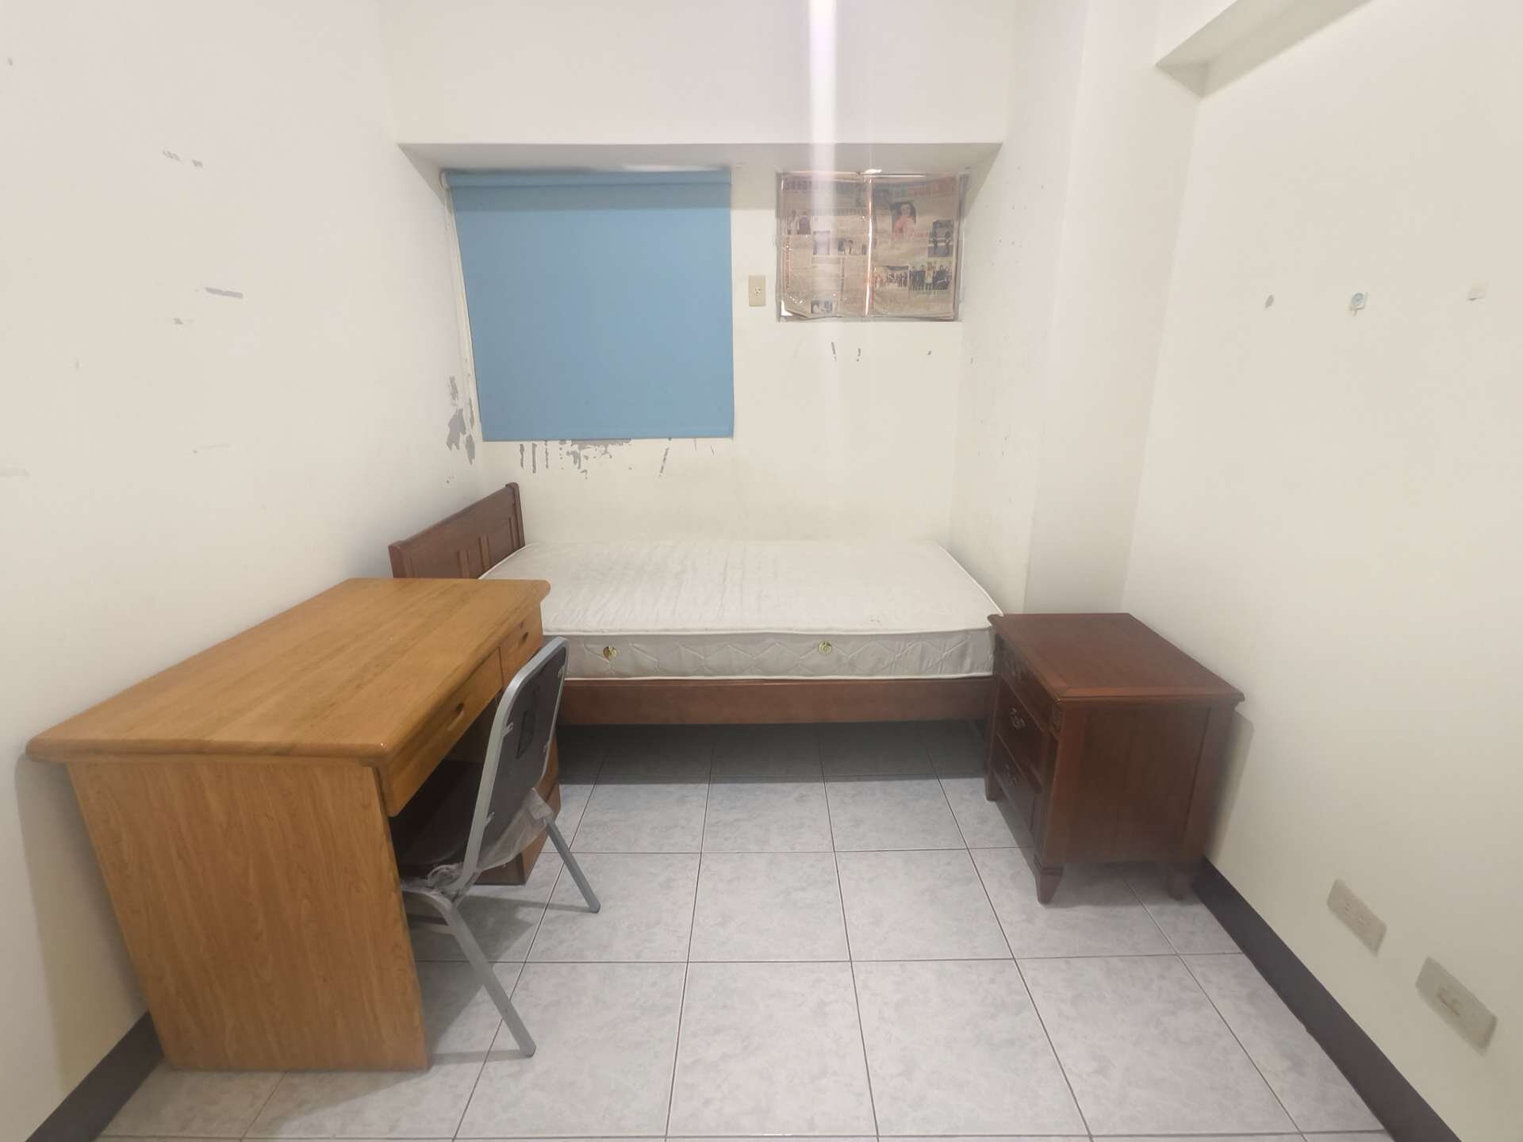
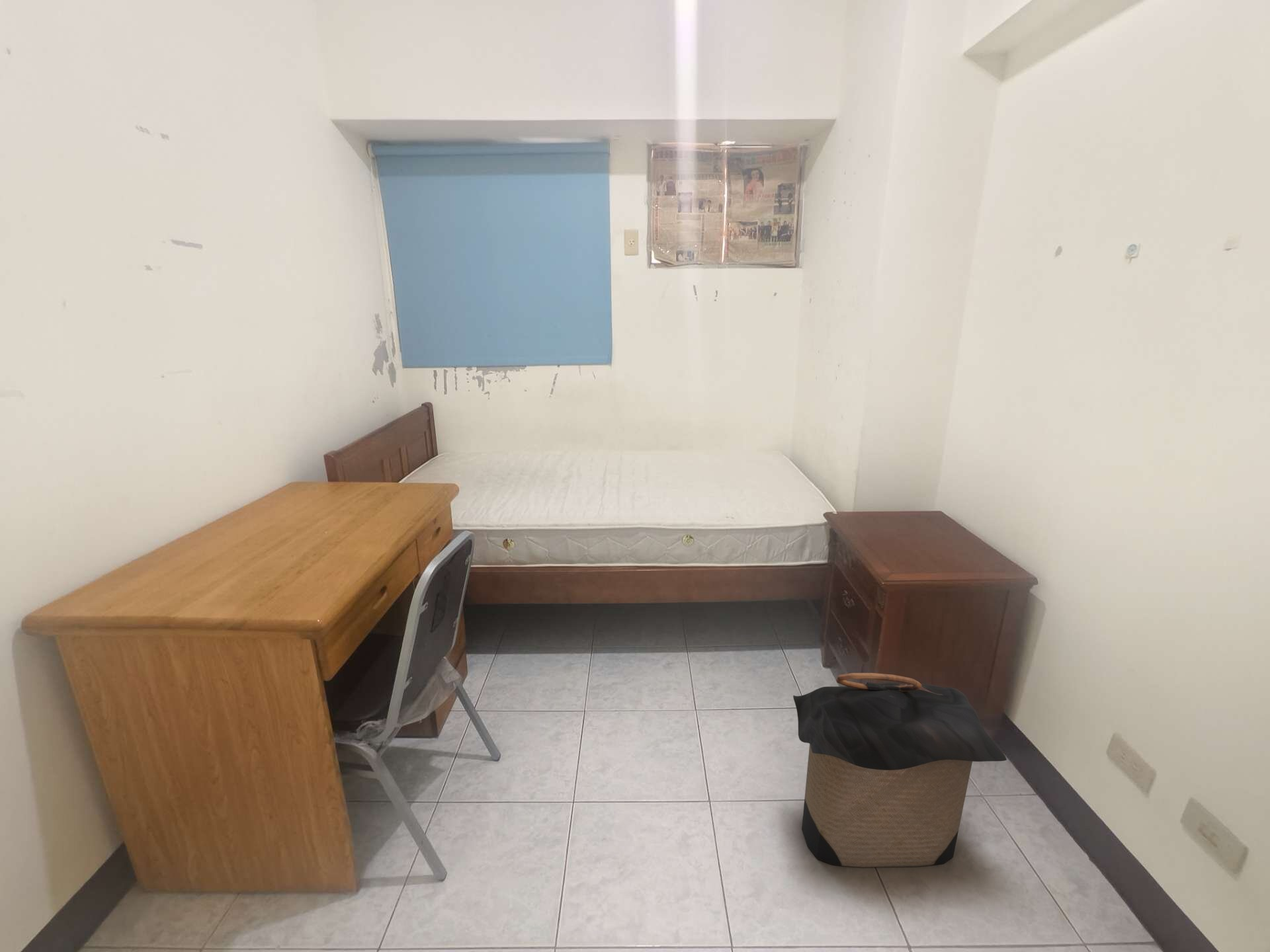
+ laundry hamper [792,672,1007,868]
